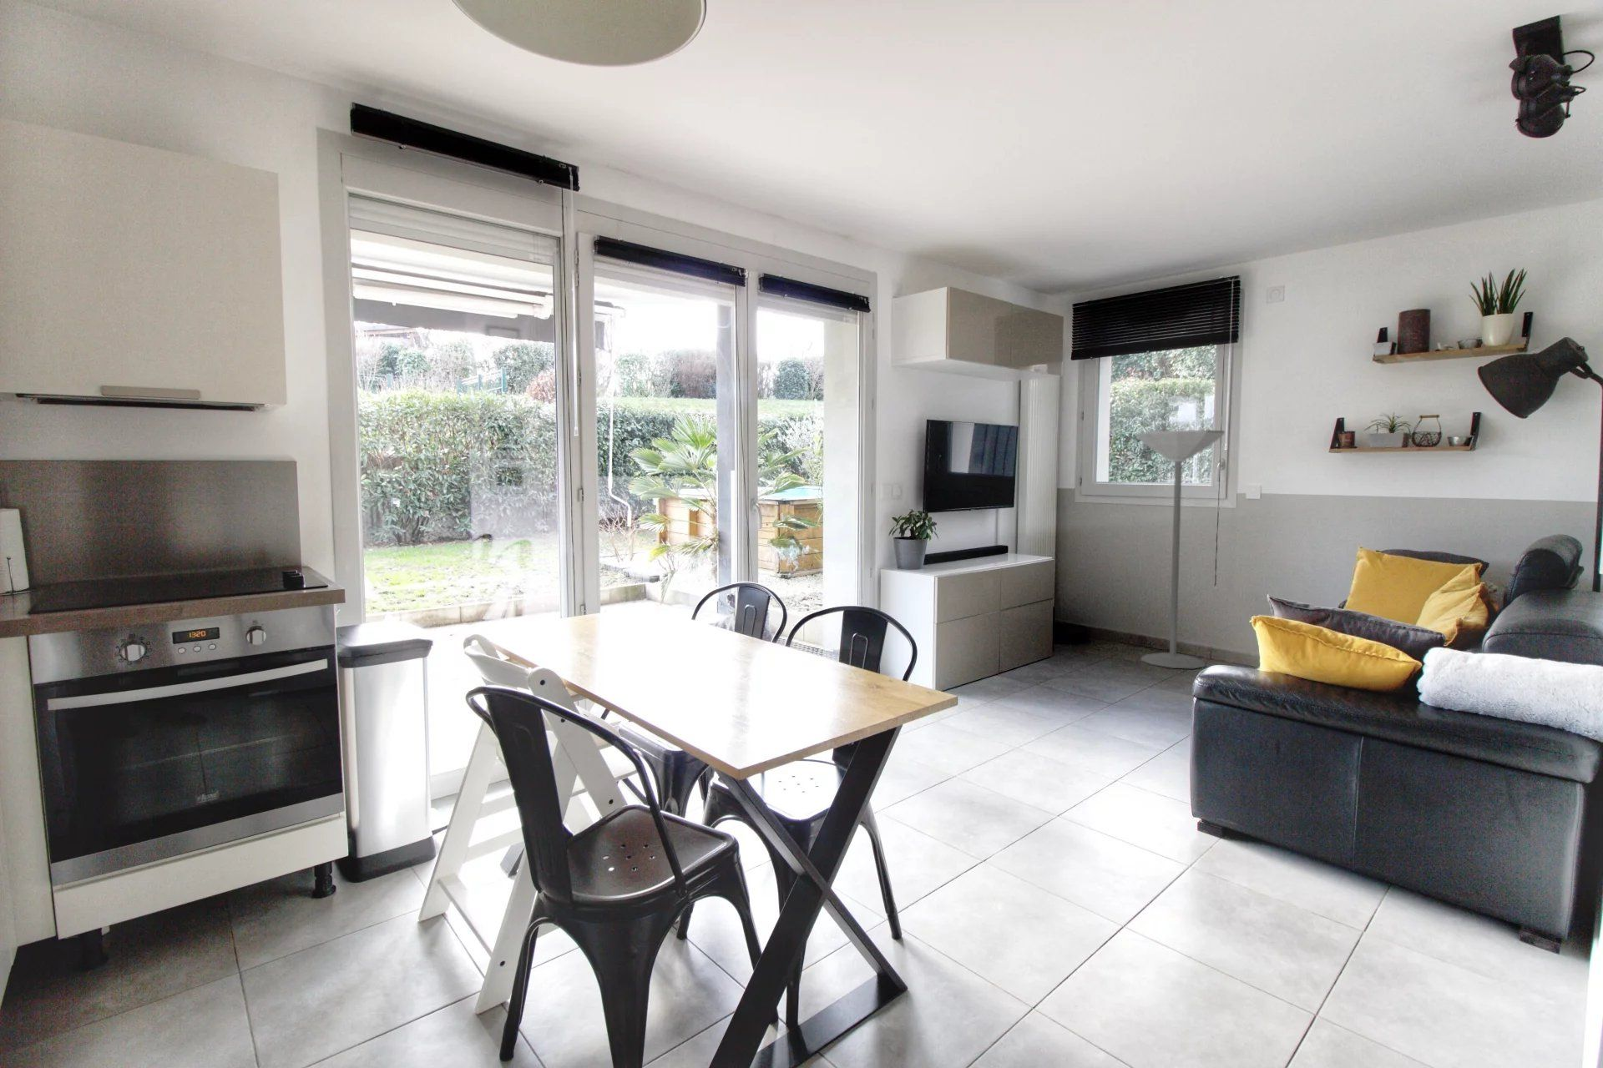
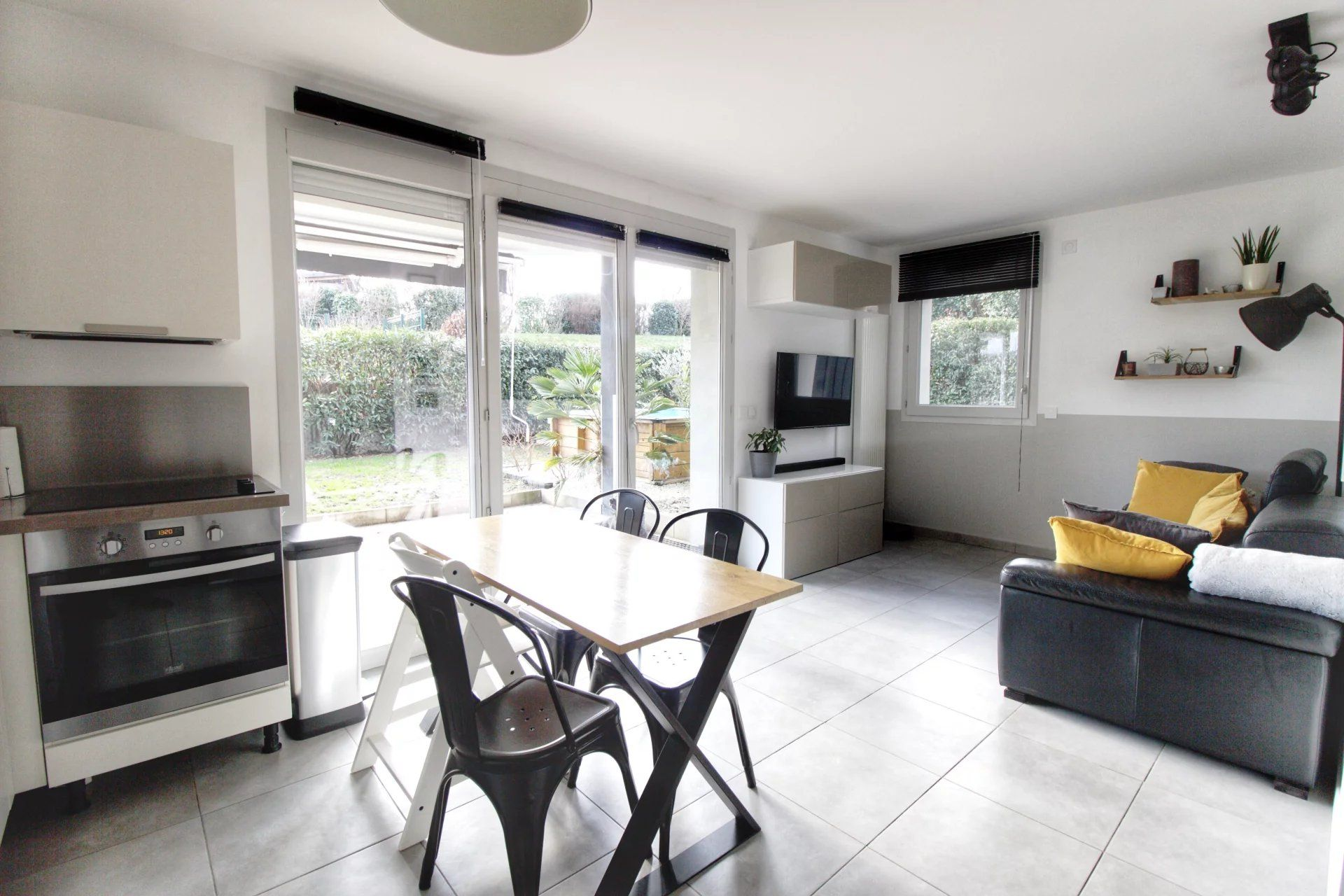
- floor lamp [1134,429,1226,669]
